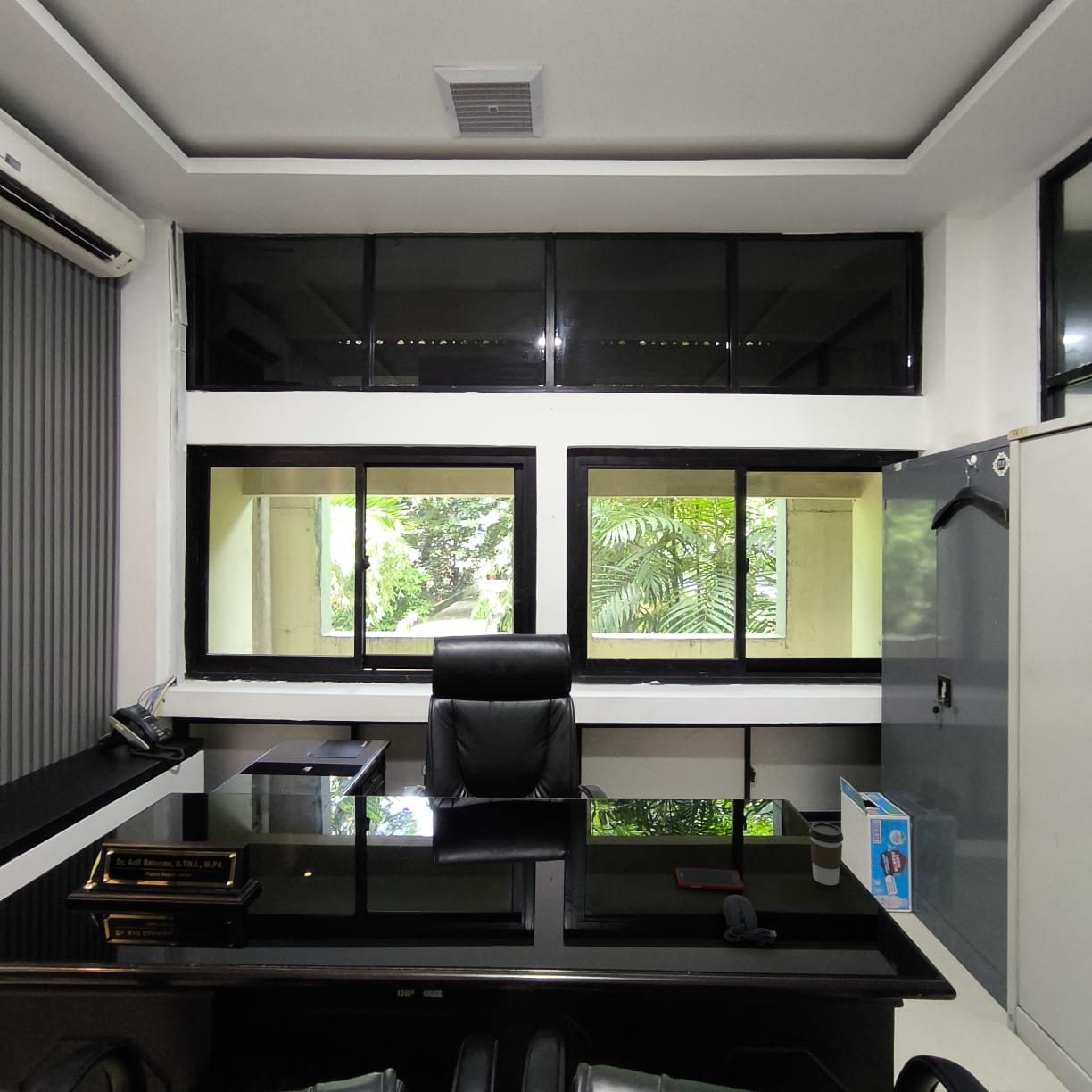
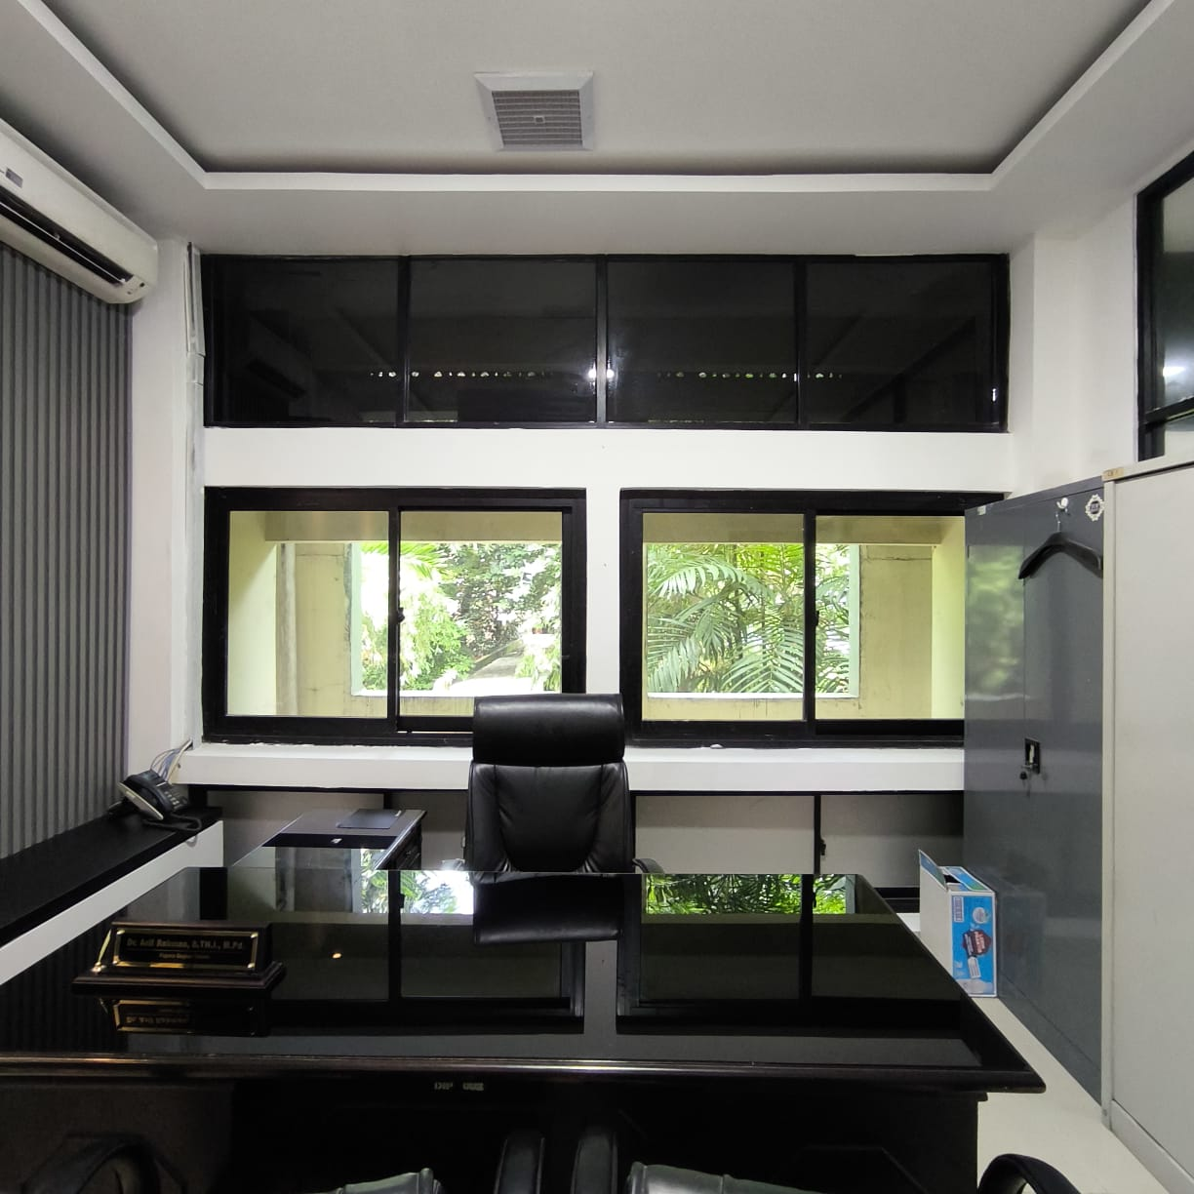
- computer mouse [721,894,777,947]
- cell phone [675,866,744,891]
- coffee cup [808,822,844,886]
